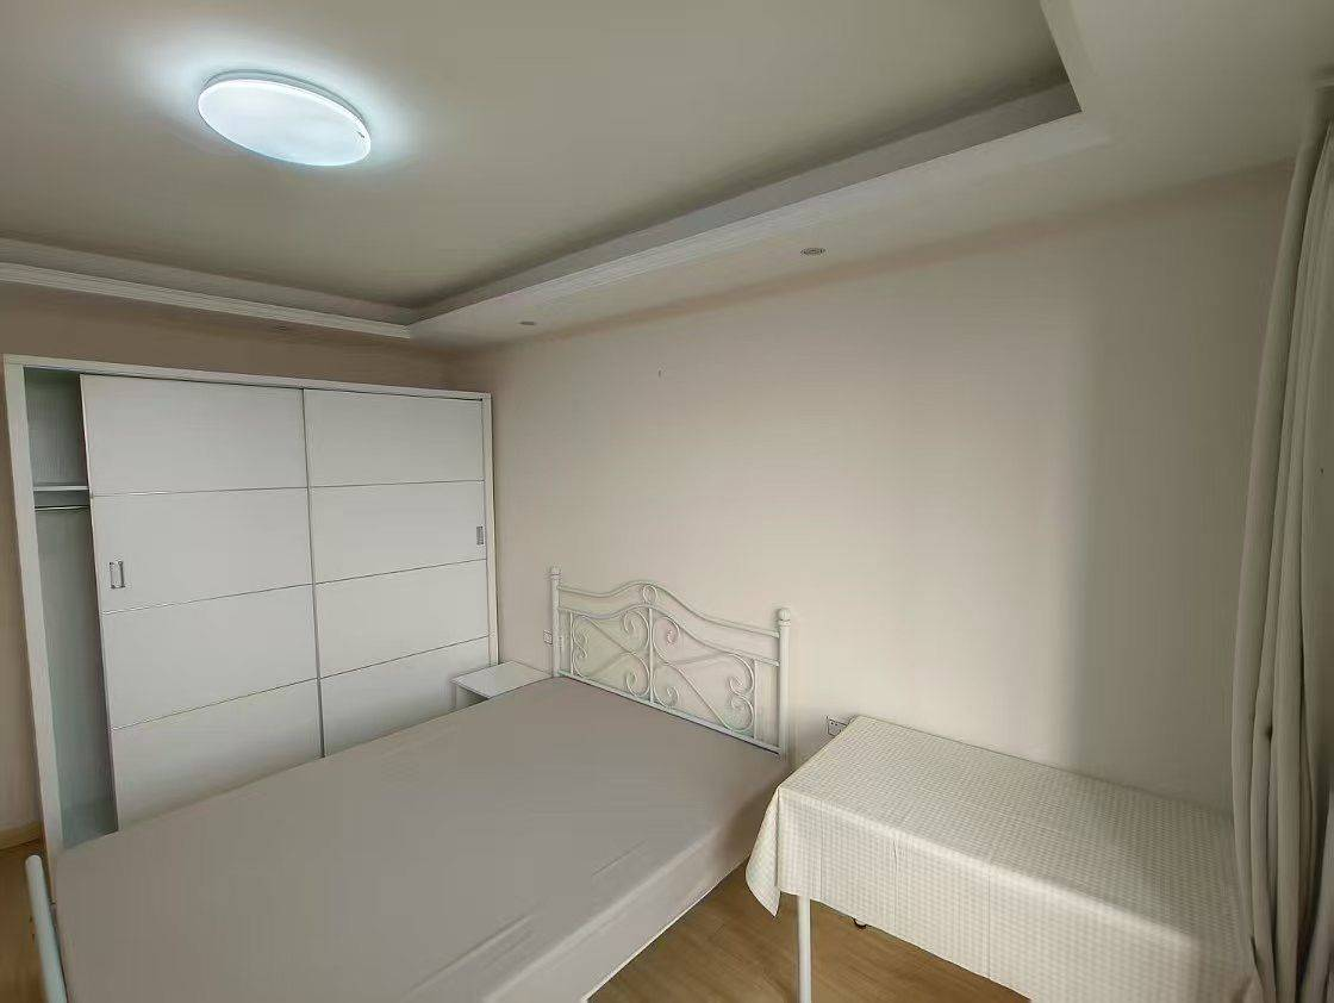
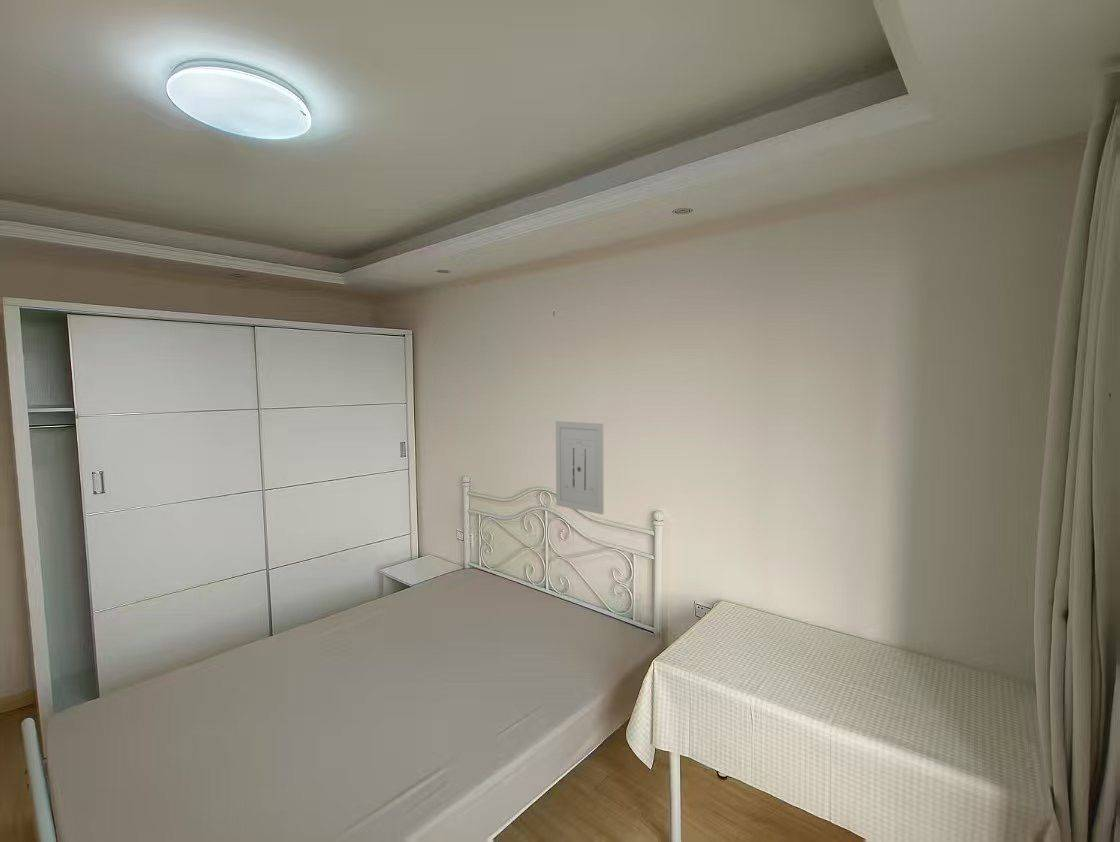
+ wall art [555,420,605,515]
